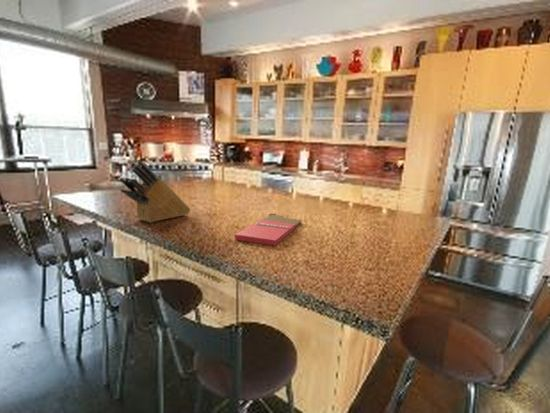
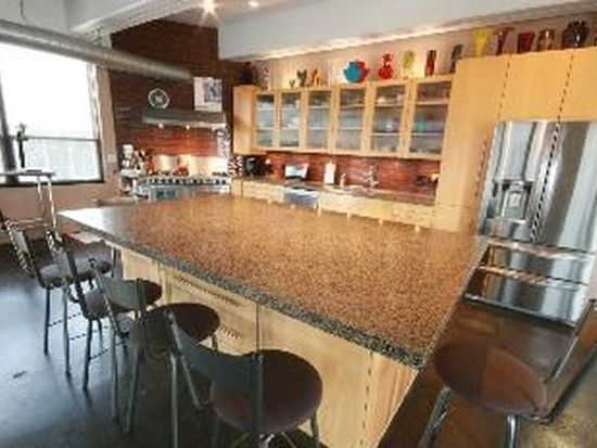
- cutting board [234,213,302,246]
- knife block [118,159,192,224]
